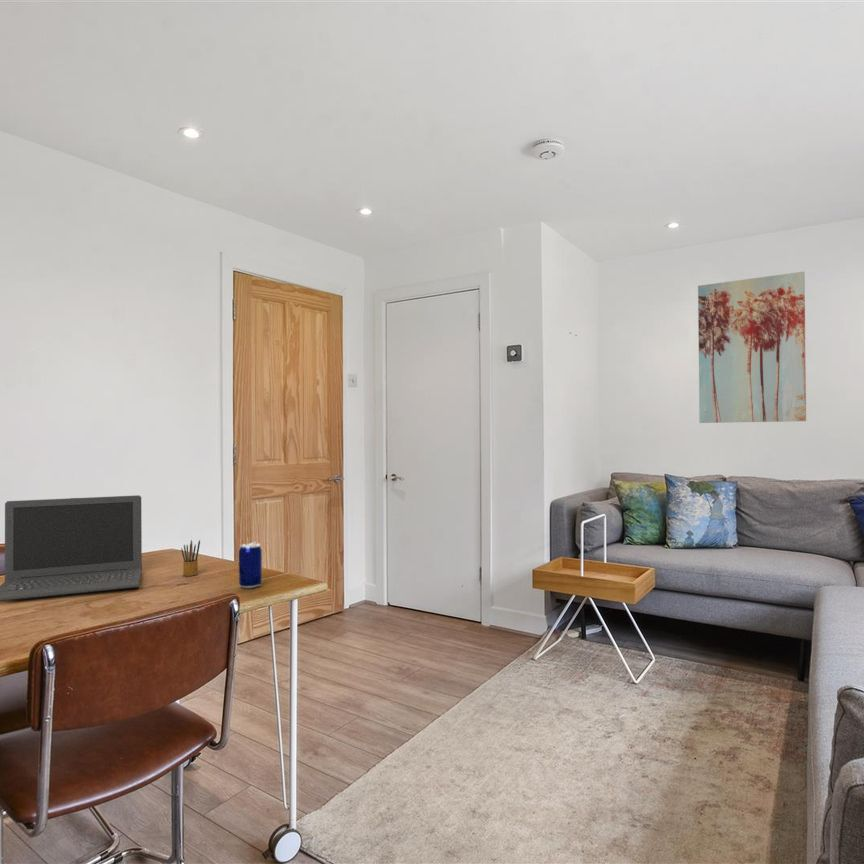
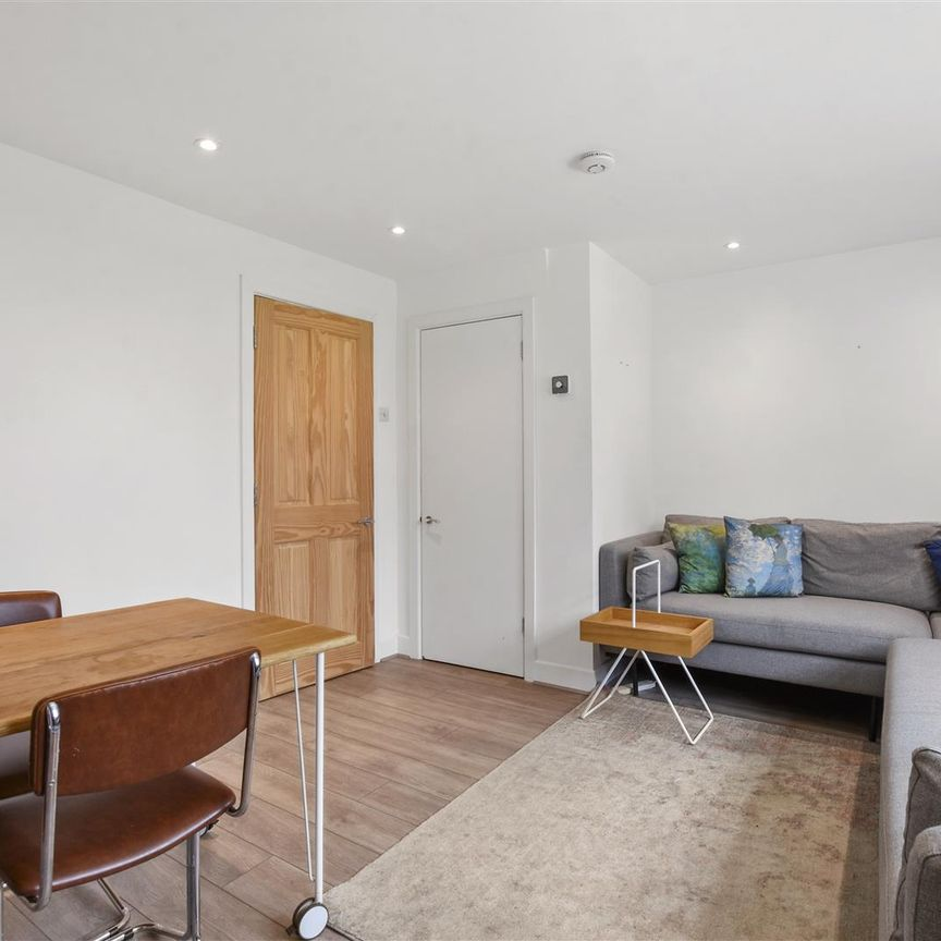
- beer can [238,541,263,589]
- wall art [697,271,807,424]
- laptop computer [0,494,143,602]
- pencil box [180,539,201,577]
